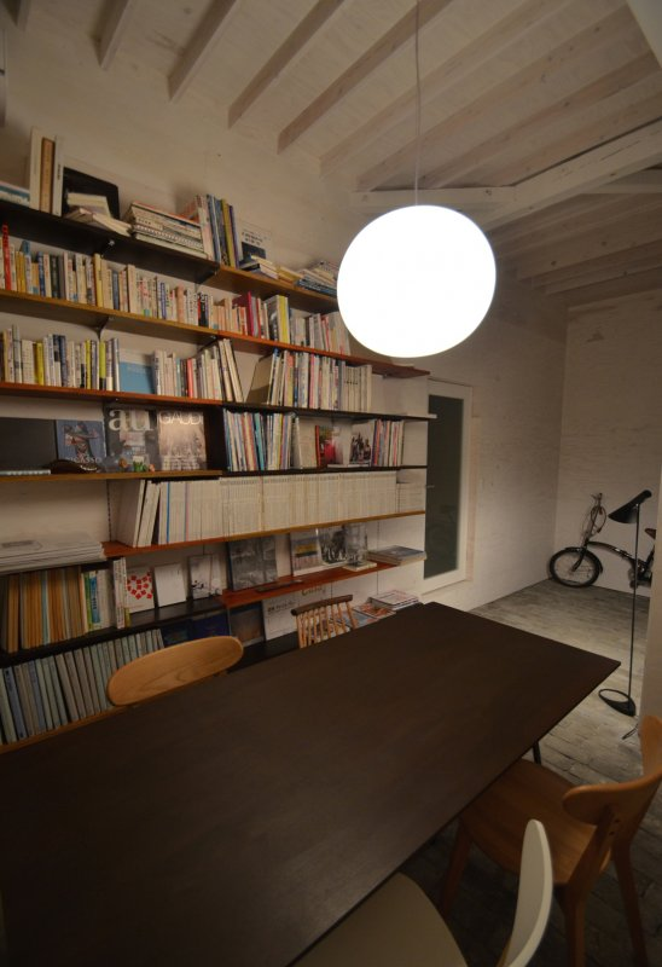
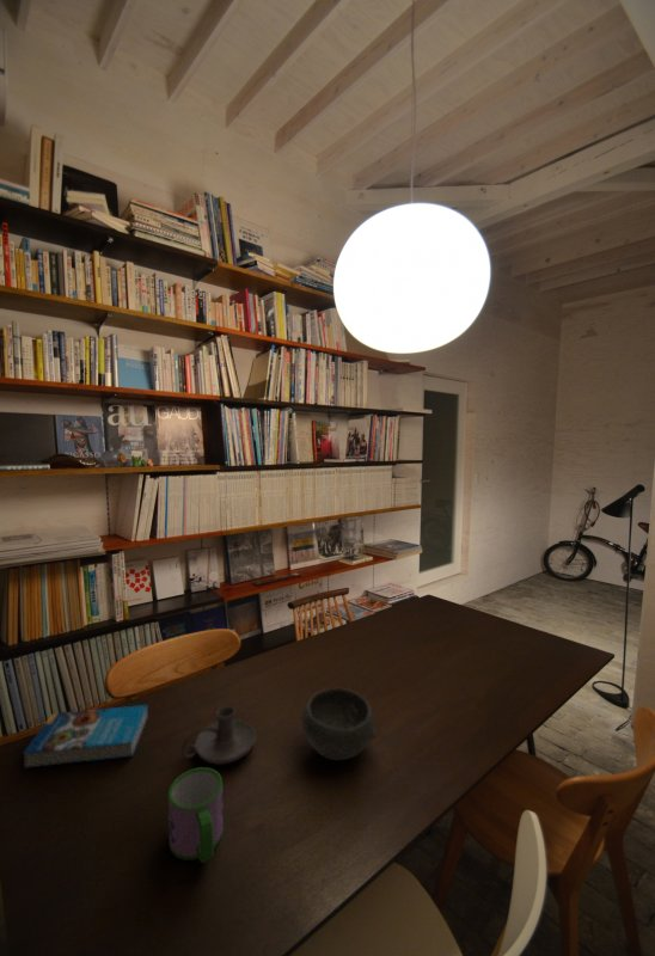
+ bowl [299,687,377,761]
+ mug [167,766,225,864]
+ book [22,704,149,770]
+ candle holder [180,705,257,766]
